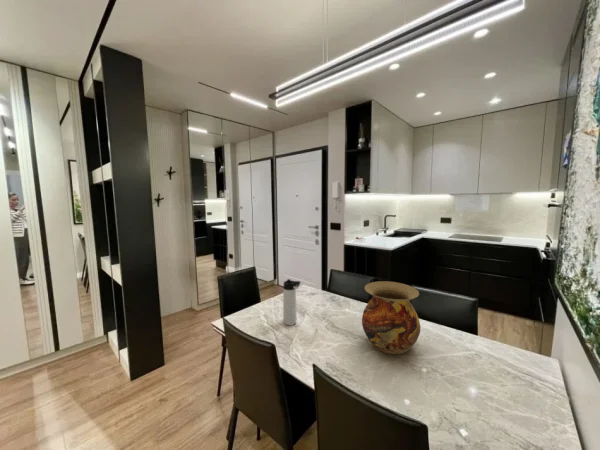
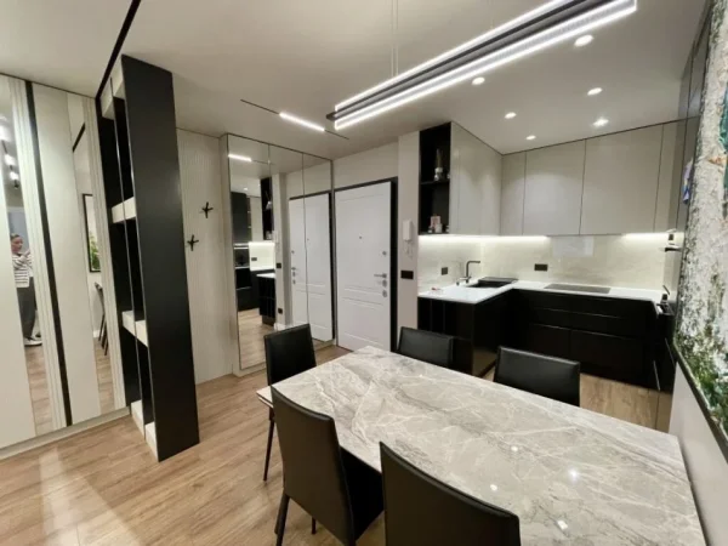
- vase [361,280,421,355]
- thermos bottle [282,278,301,326]
